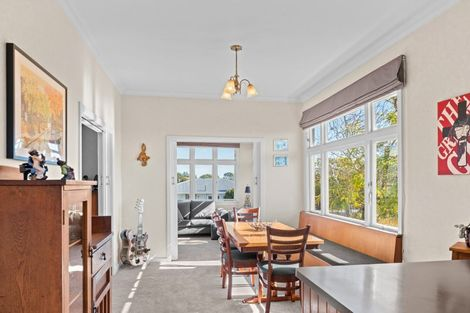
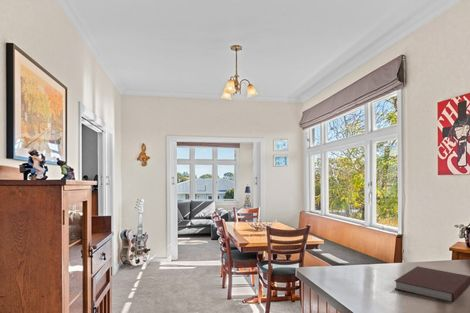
+ notebook [394,266,470,303]
